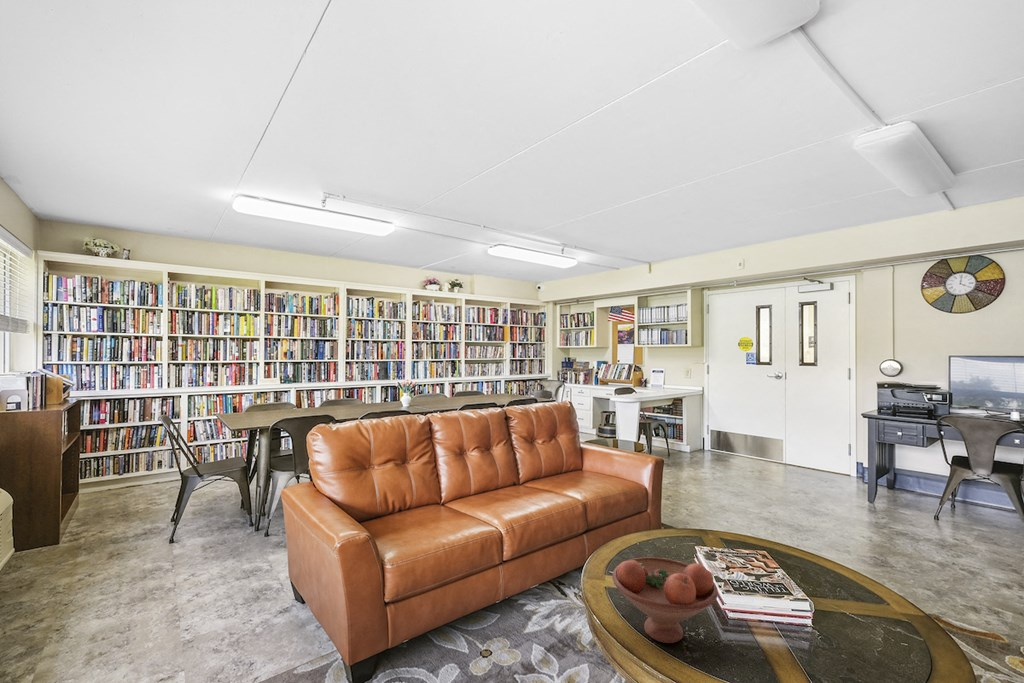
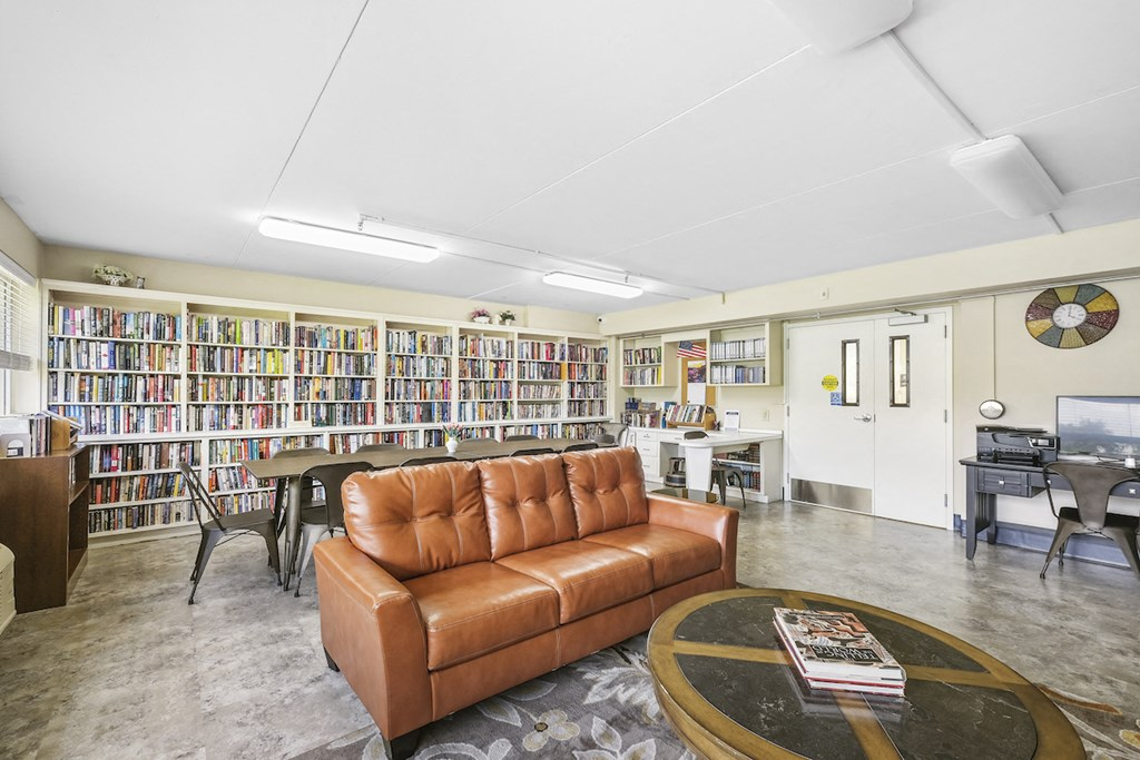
- fruit bowl [612,556,719,644]
